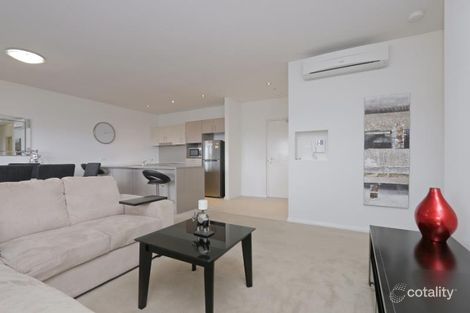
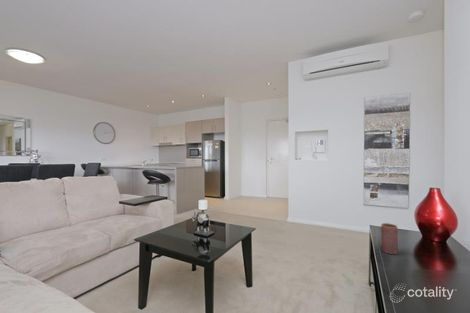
+ candle [380,222,399,255]
